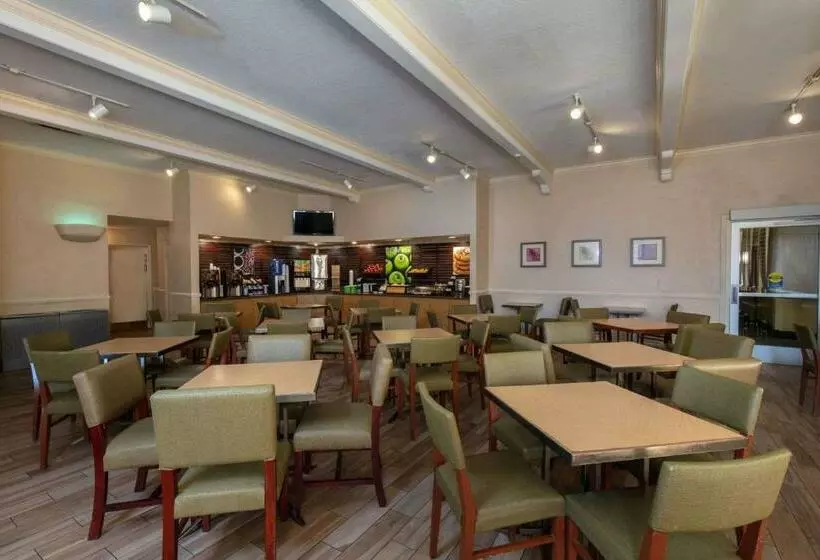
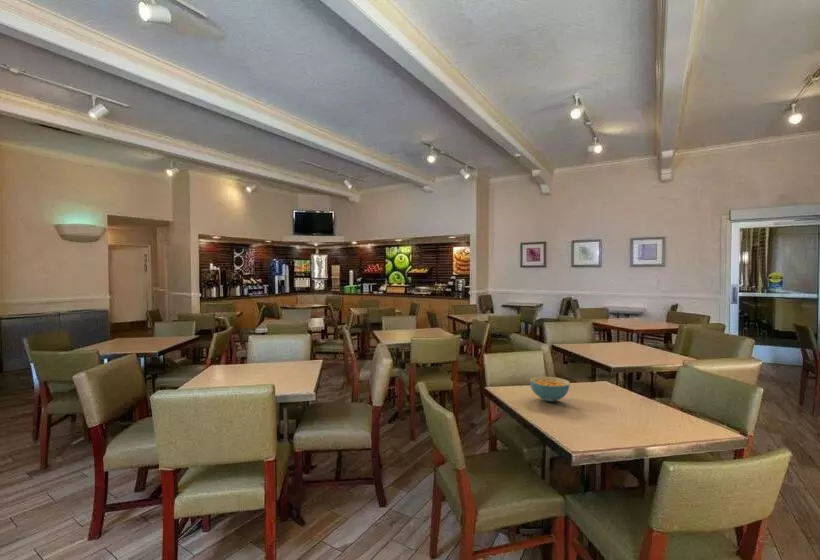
+ cereal bowl [529,375,571,403]
